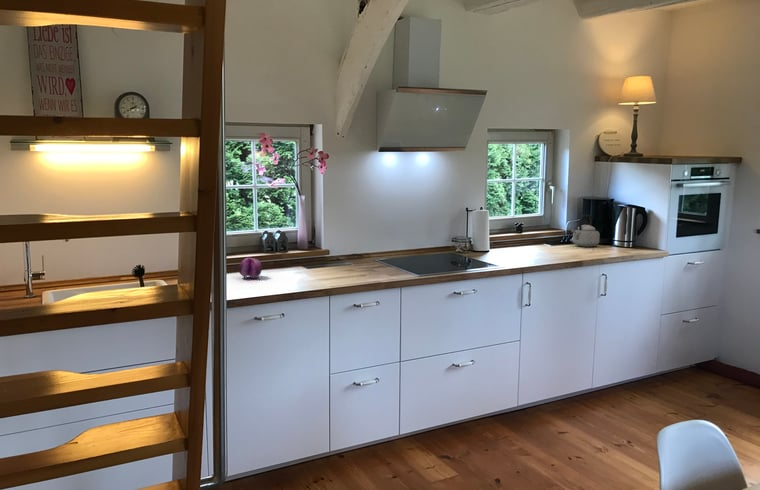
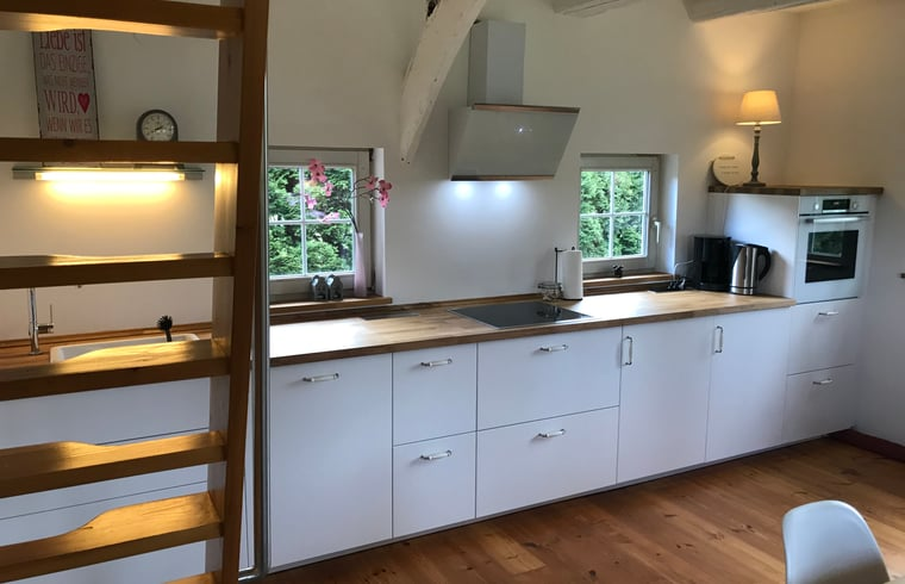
- fruit [238,257,263,279]
- teapot [571,214,601,248]
